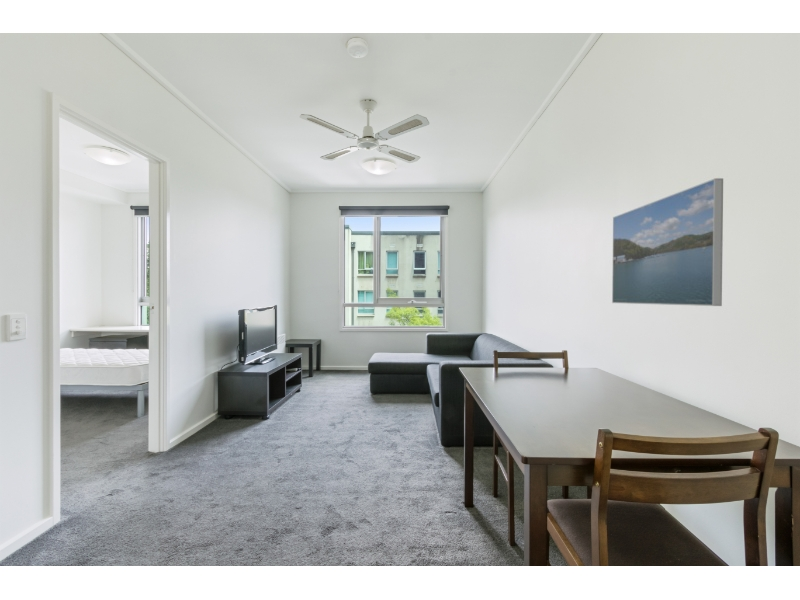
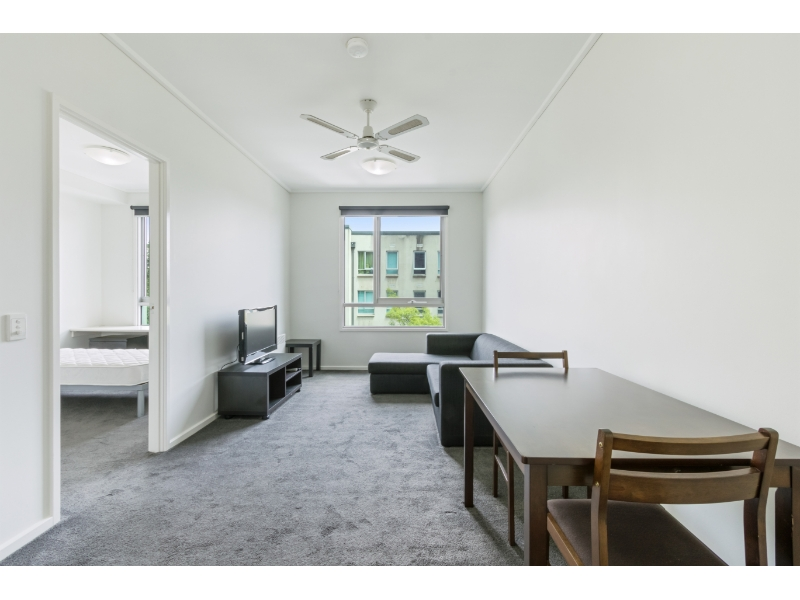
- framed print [611,177,724,307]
